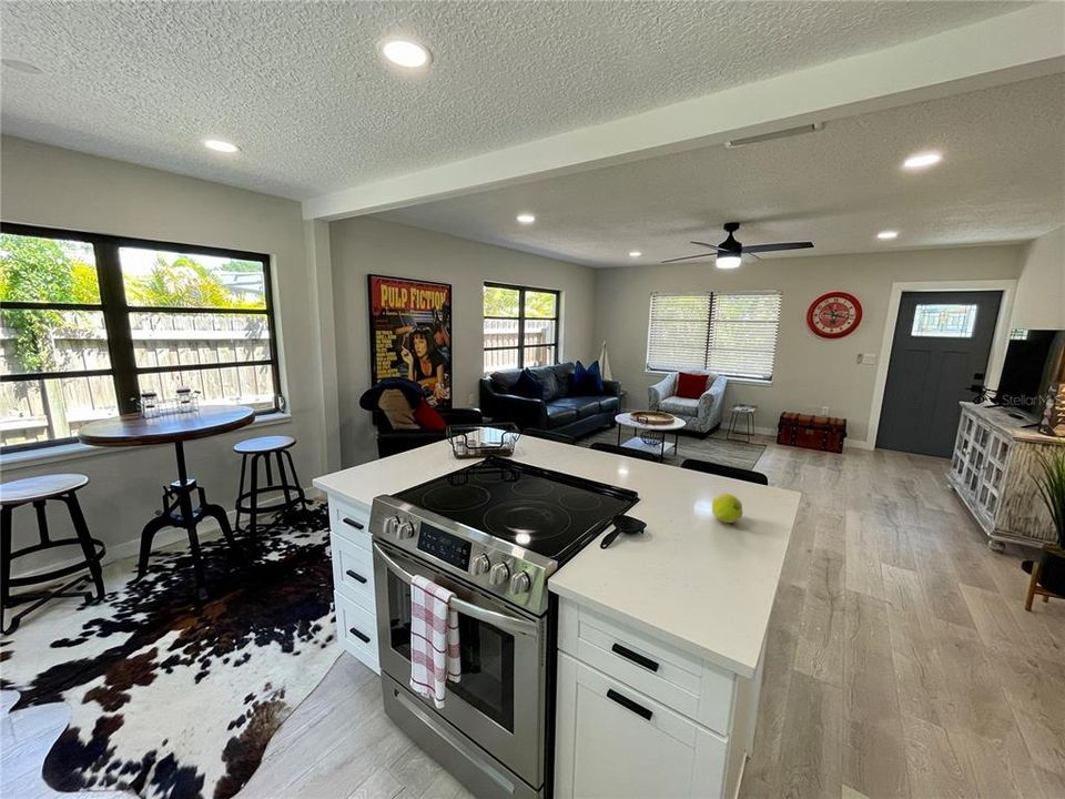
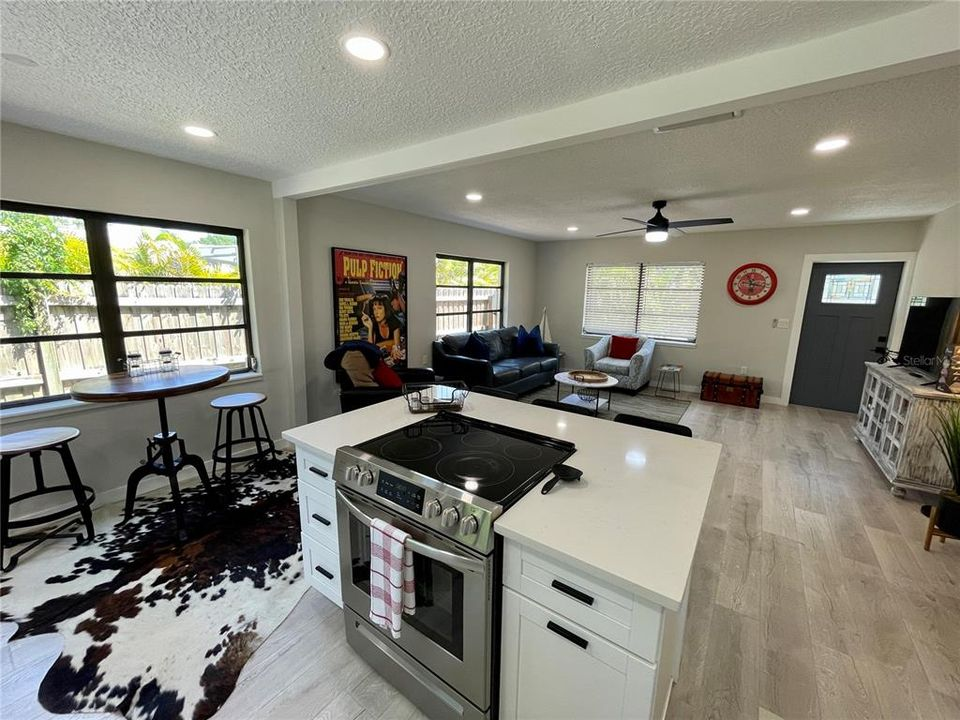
- fruit [711,493,743,524]
